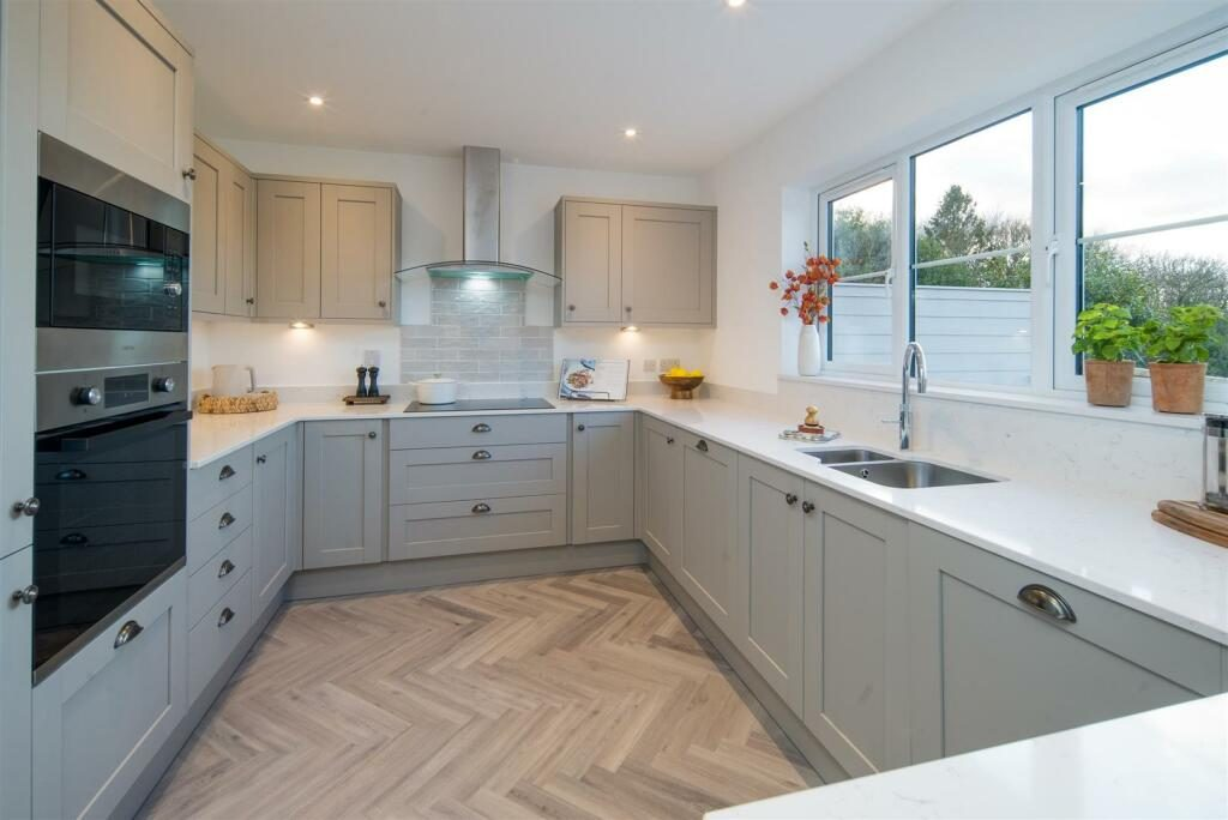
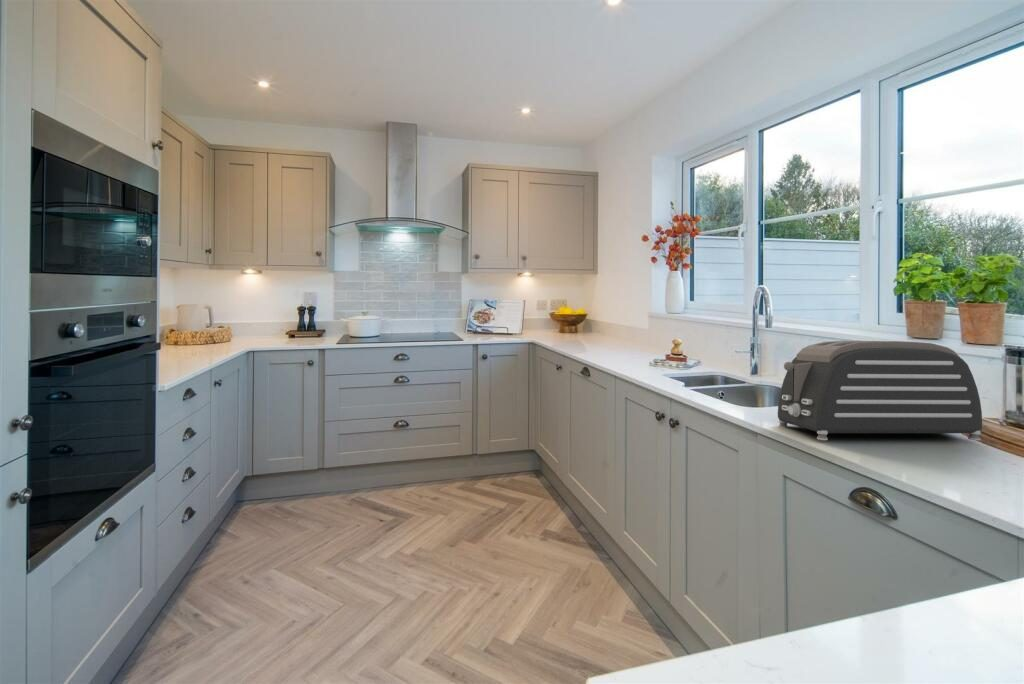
+ toaster [777,340,983,441]
